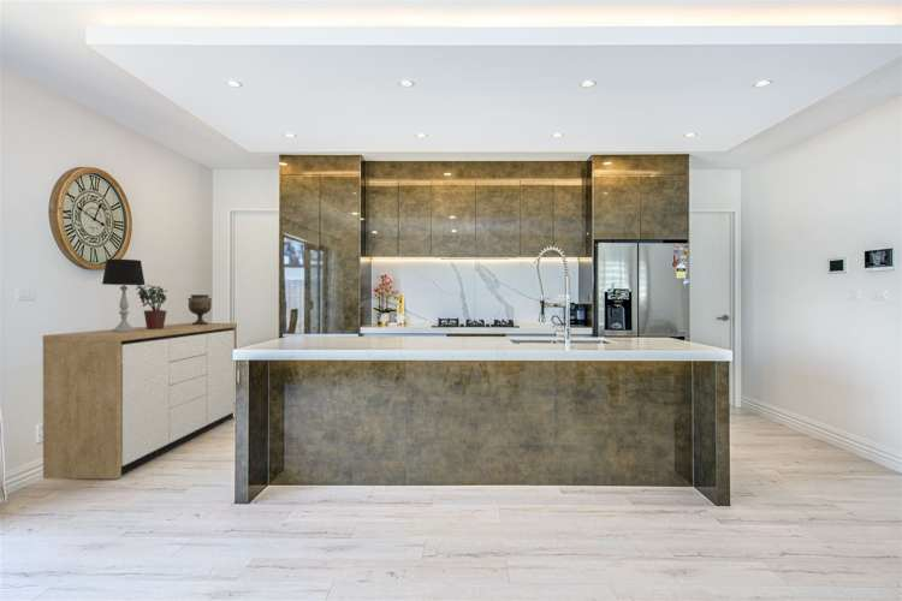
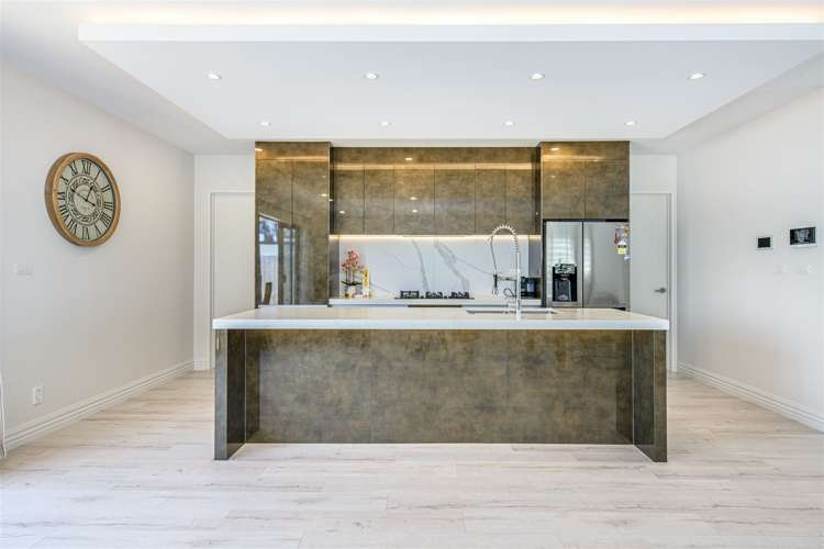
- potted plant [135,284,168,329]
- sideboard [41,322,238,481]
- goblet [186,293,213,325]
- table lamp [101,258,147,332]
